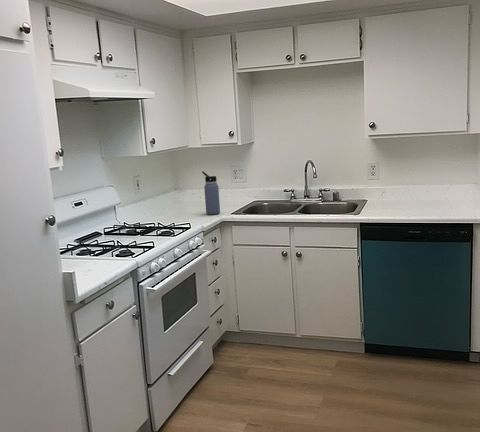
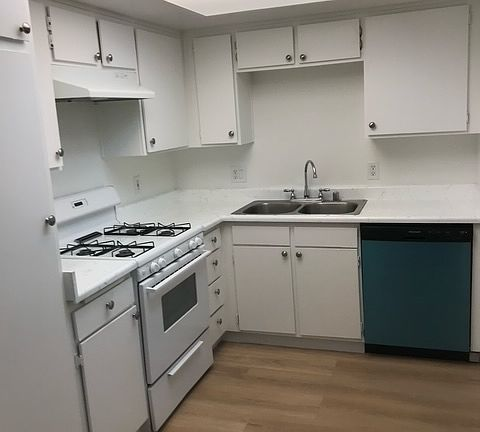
- water bottle [201,170,221,215]
